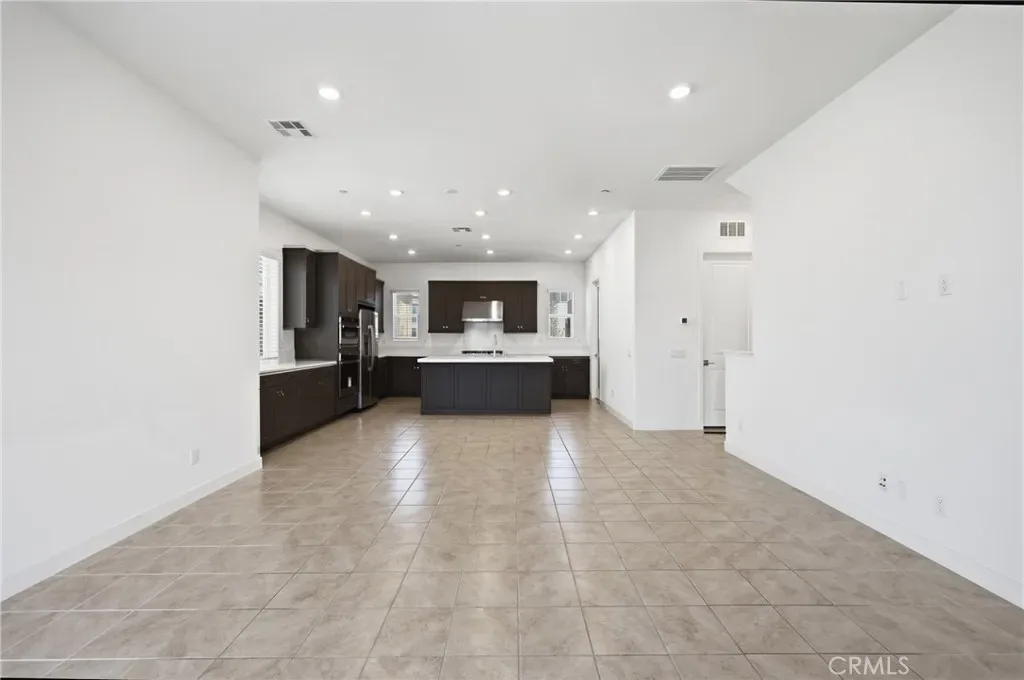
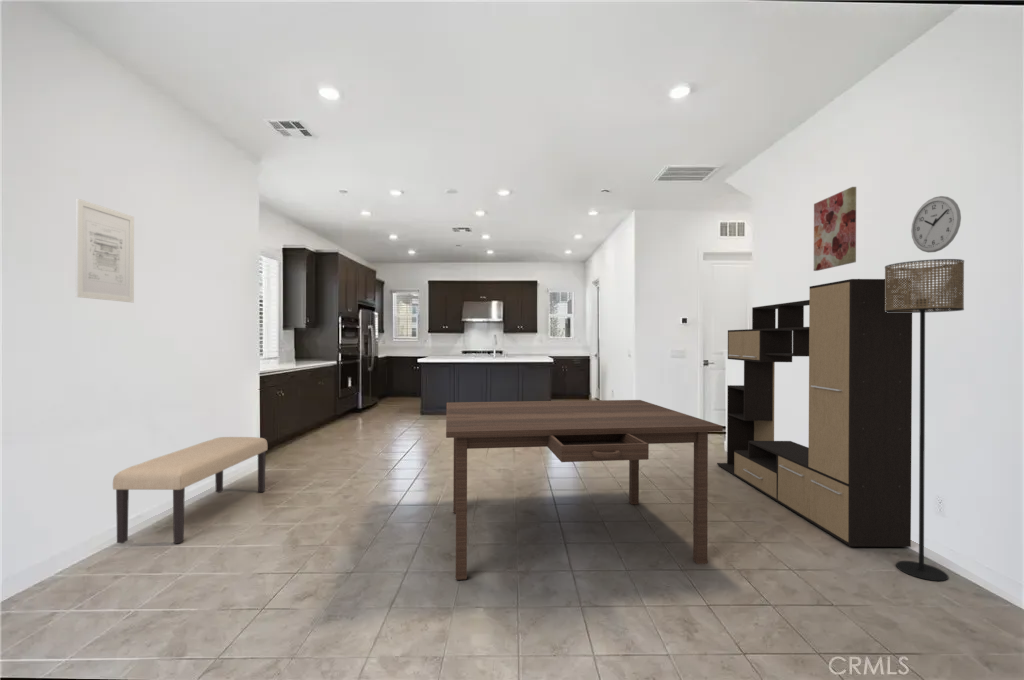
+ floor lamp [884,258,965,582]
+ wall art [75,198,135,303]
+ bench [112,436,269,545]
+ wall clock [910,195,962,253]
+ wall art [813,186,857,272]
+ media console [716,278,913,548]
+ dining table [445,399,724,581]
